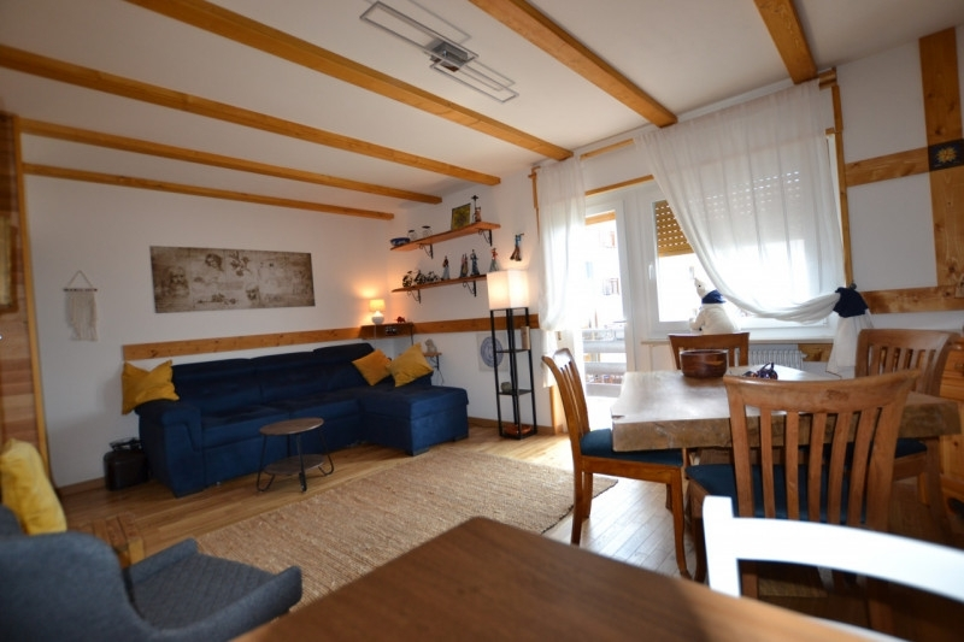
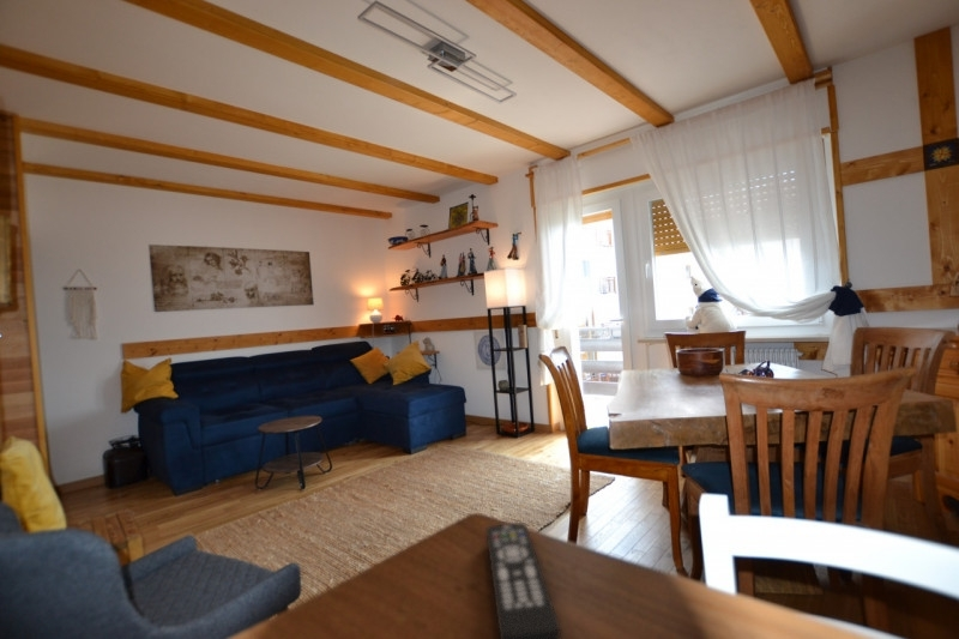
+ remote control [484,522,562,639]
